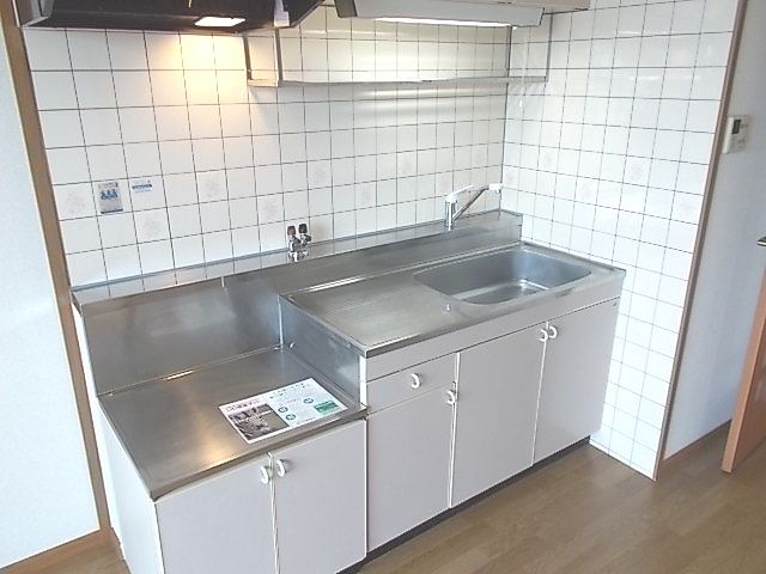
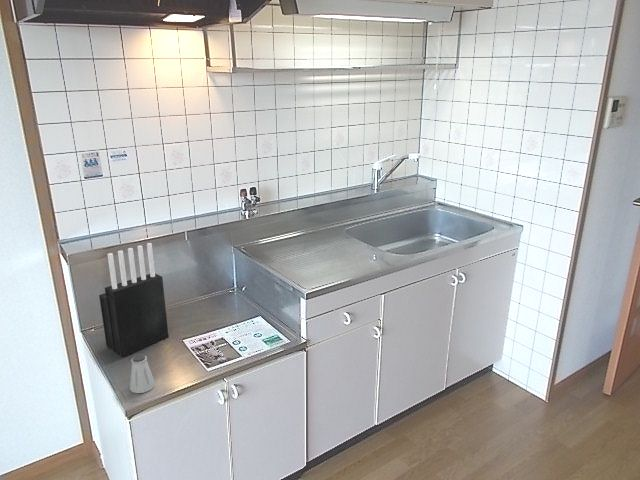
+ saltshaker [129,353,156,394]
+ knife block [98,242,169,358]
